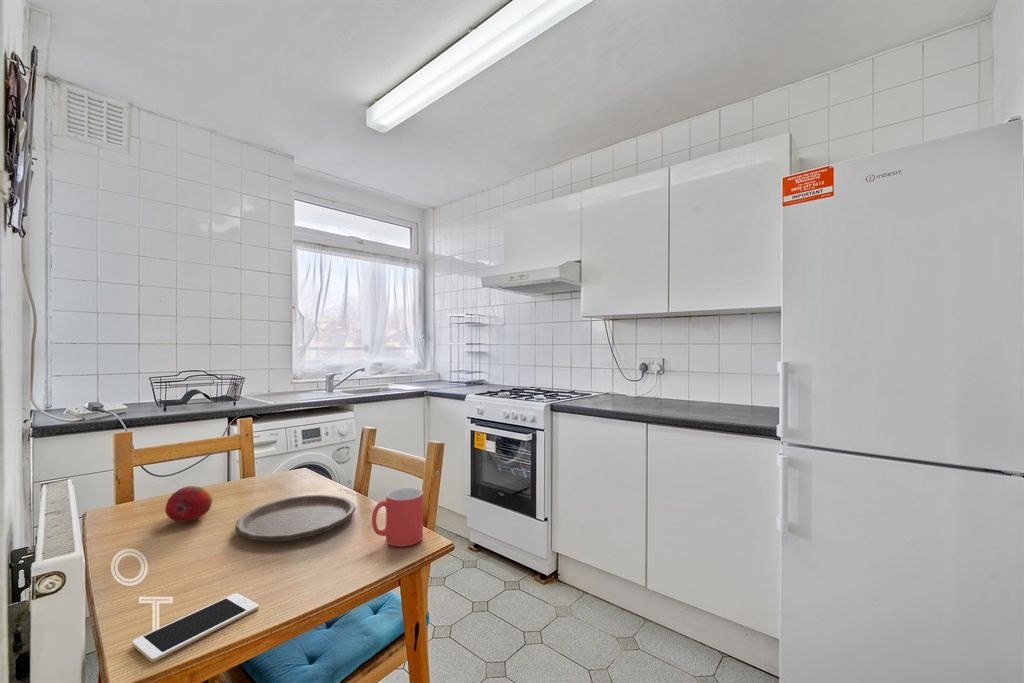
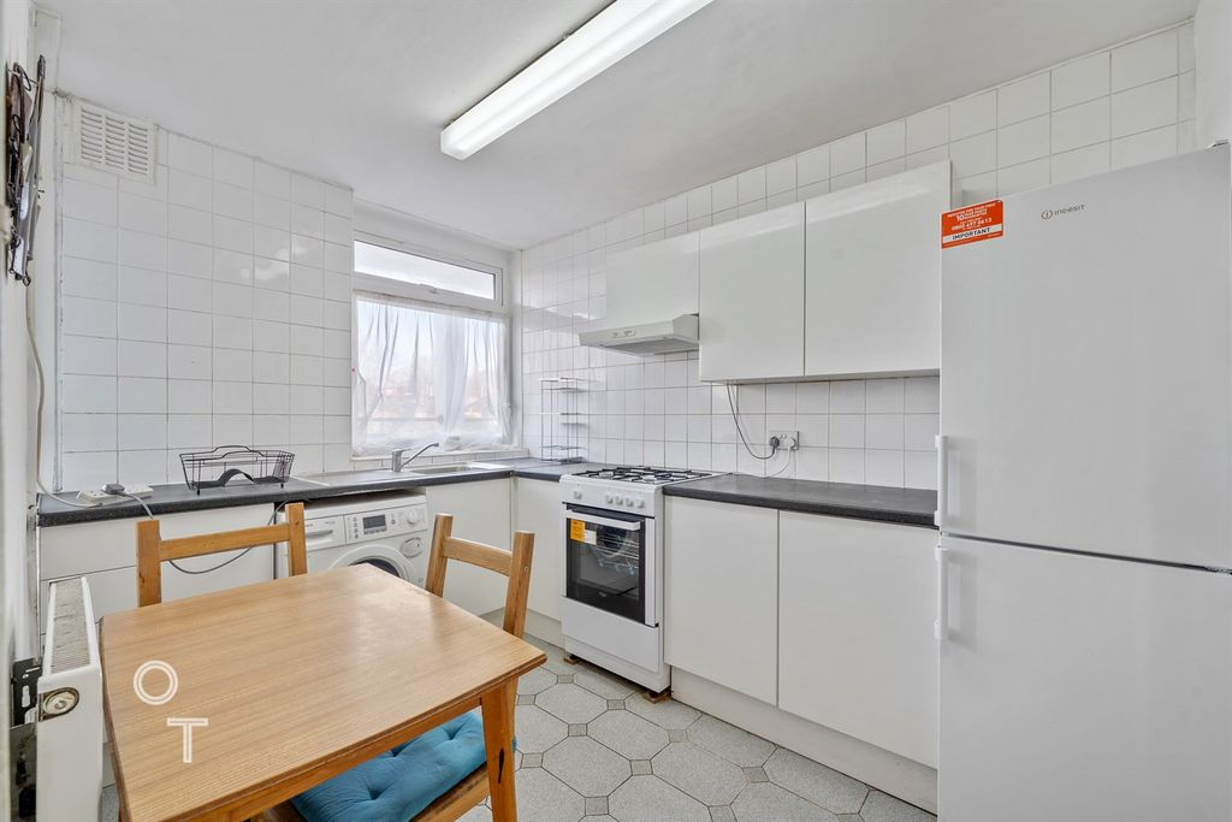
- mug [371,487,424,548]
- plate [234,494,357,542]
- cell phone [131,592,260,663]
- fruit [164,485,213,523]
